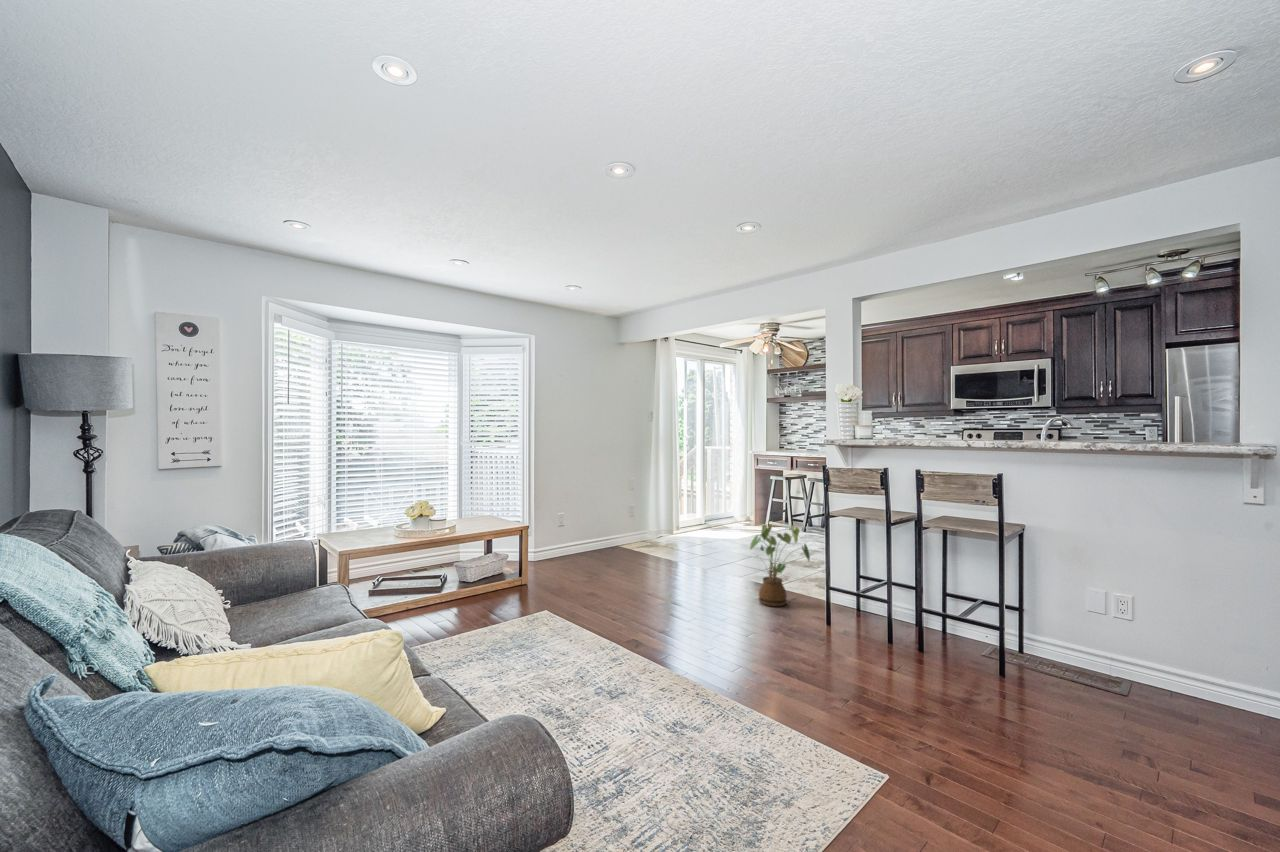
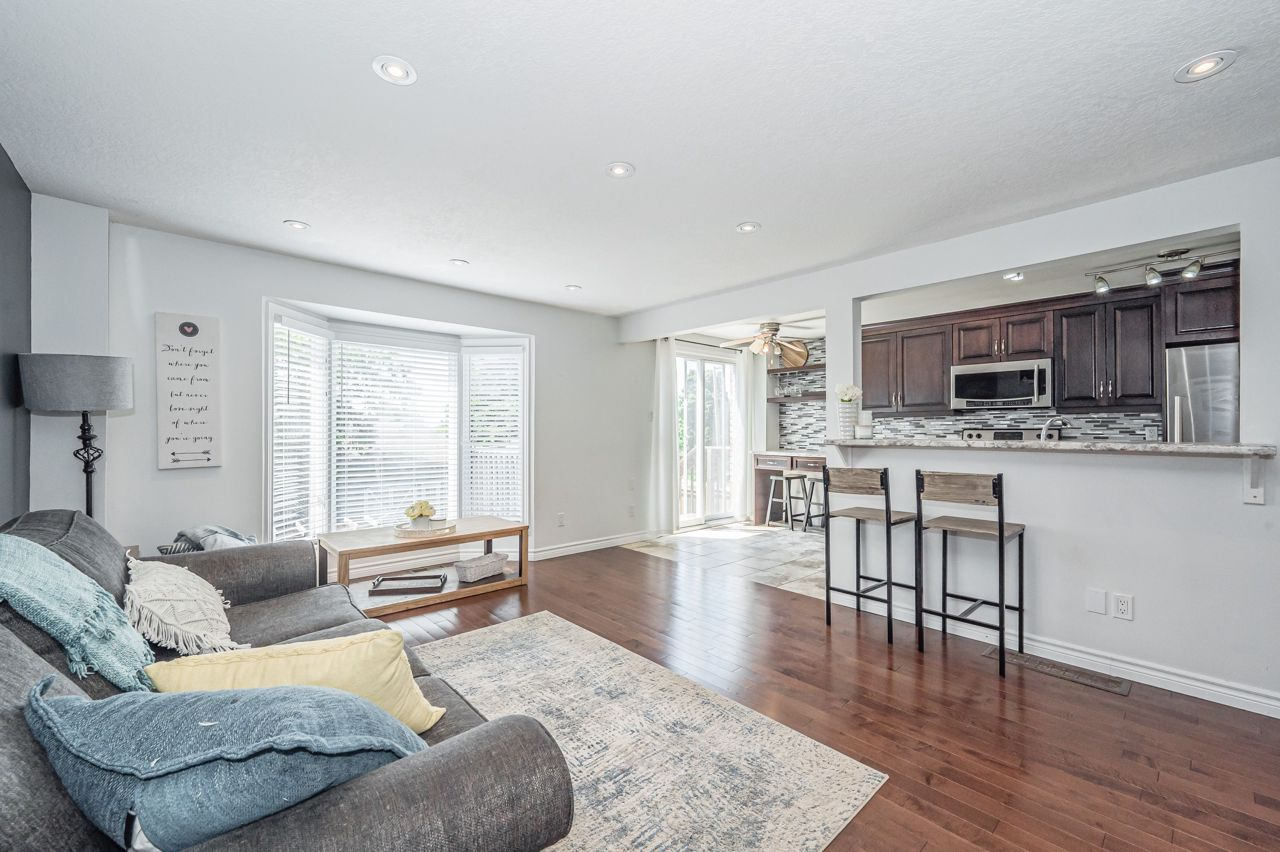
- house plant [748,523,811,608]
